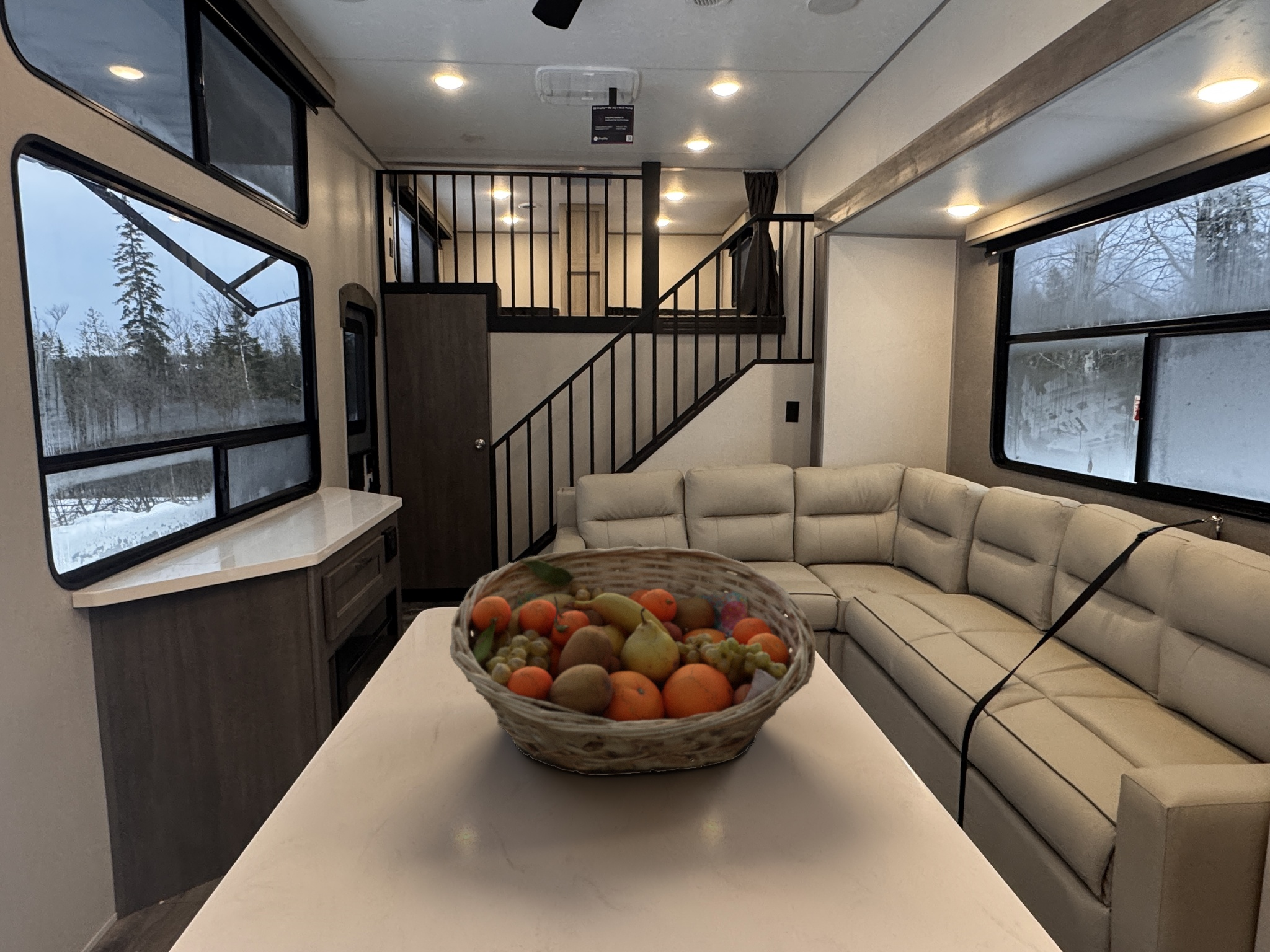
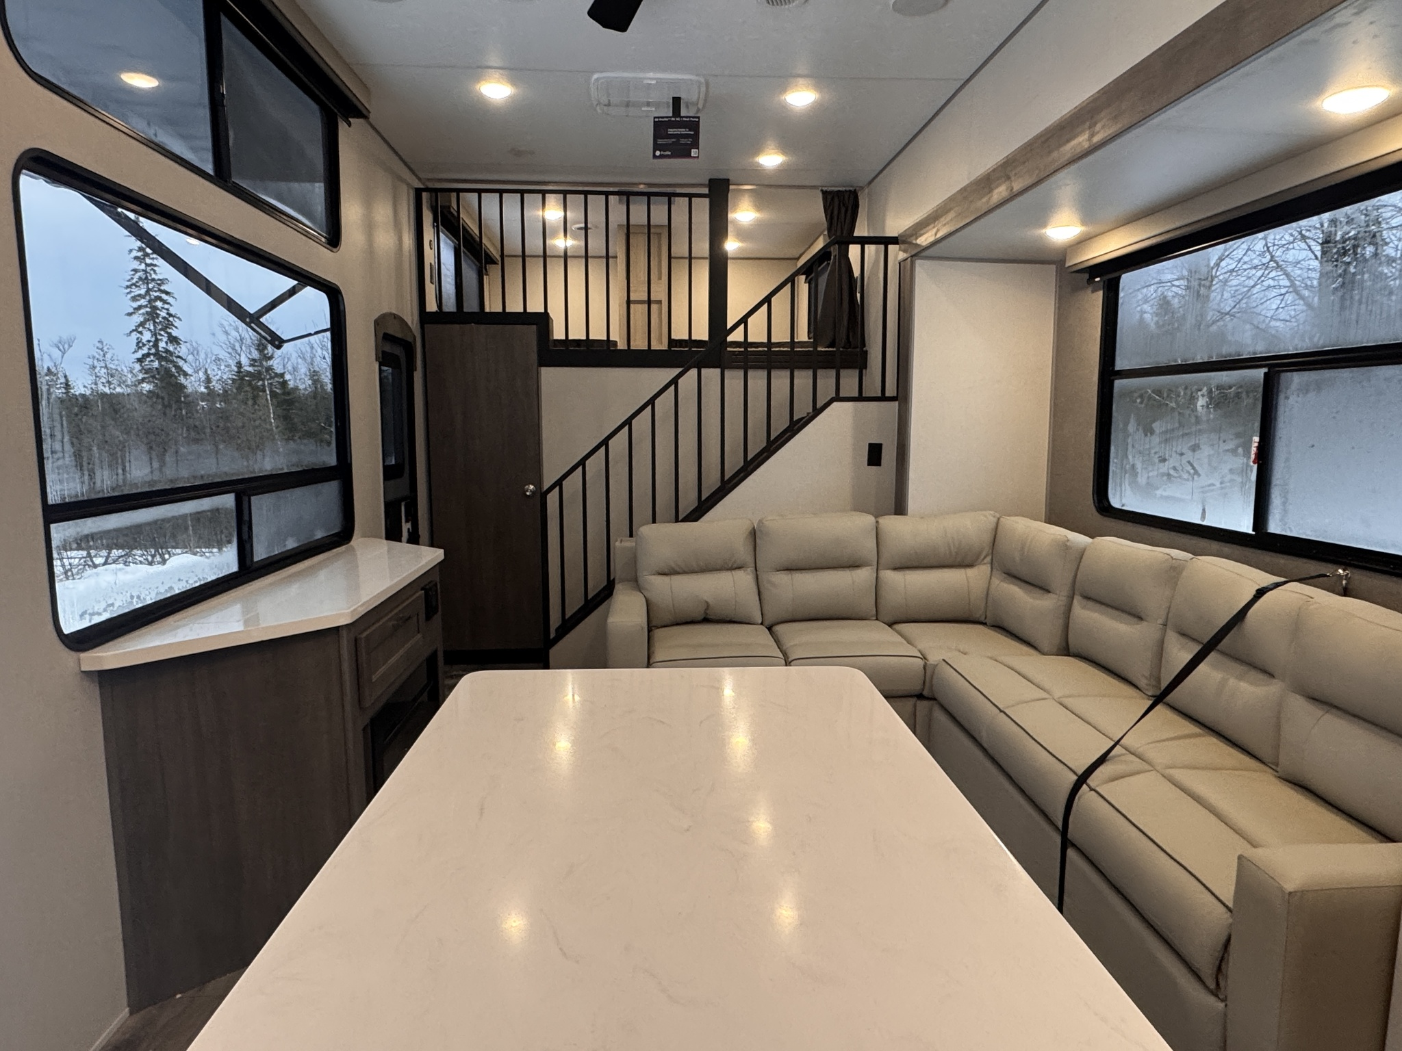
- fruit basket [449,545,817,776]
